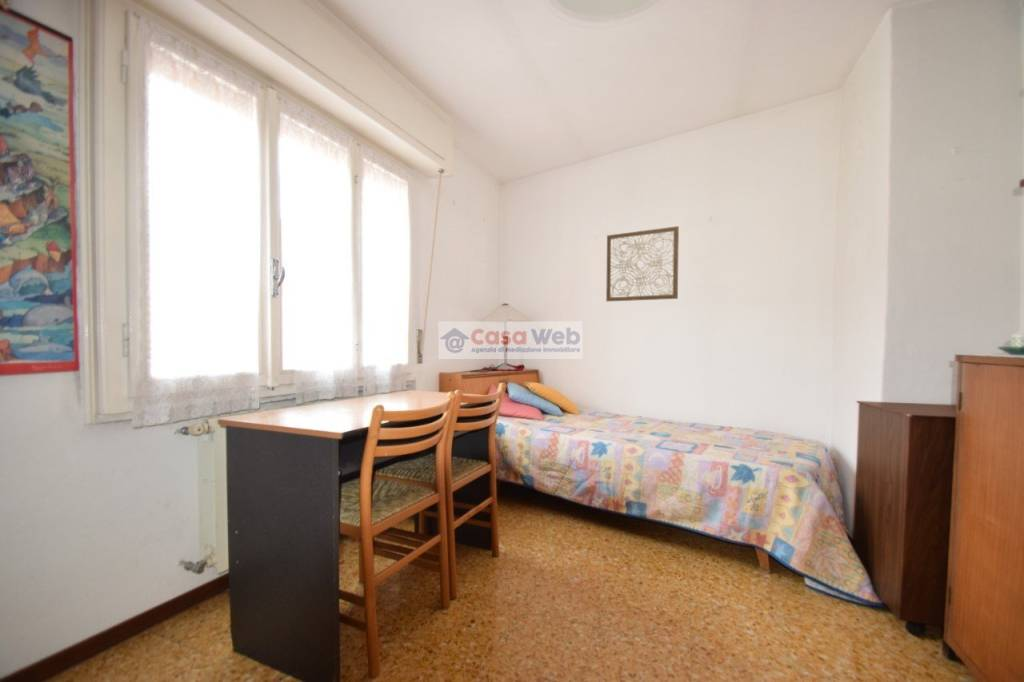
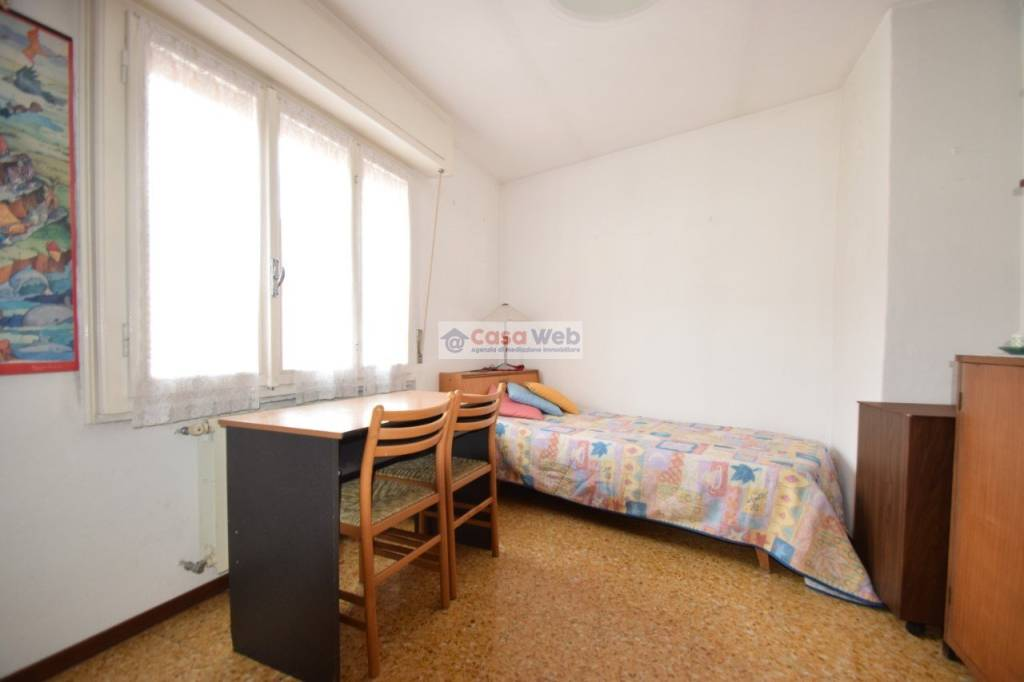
- wall art [605,225,680,302]
